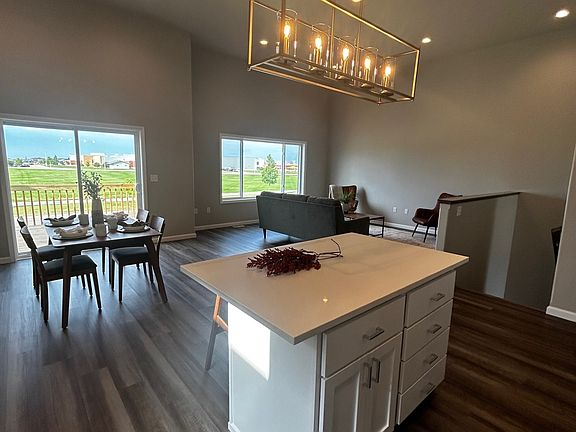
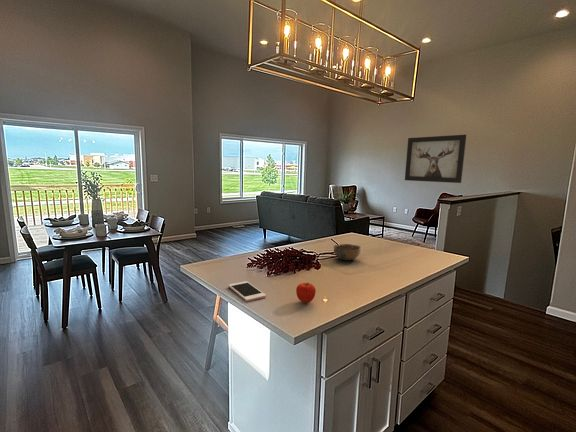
+ fruit [295,282,317,304]
+ bowl [333,243,362,261]
+ wall art [404,134,467,184]
+ cell phone [228,280,267,302]
